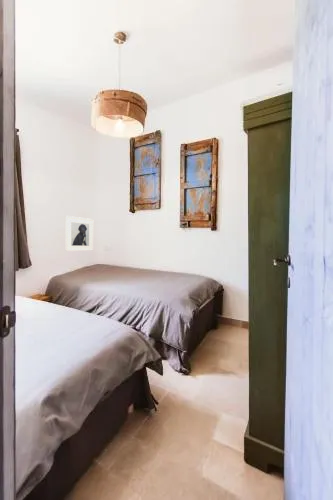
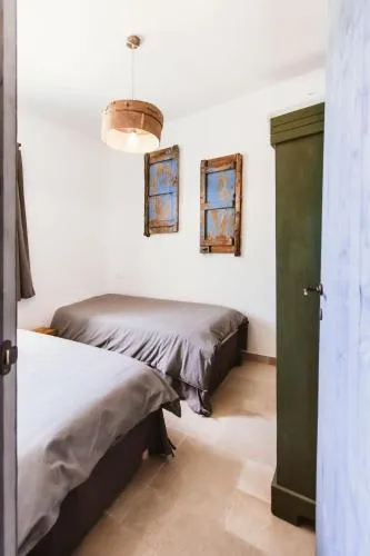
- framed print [65,215,94,252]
